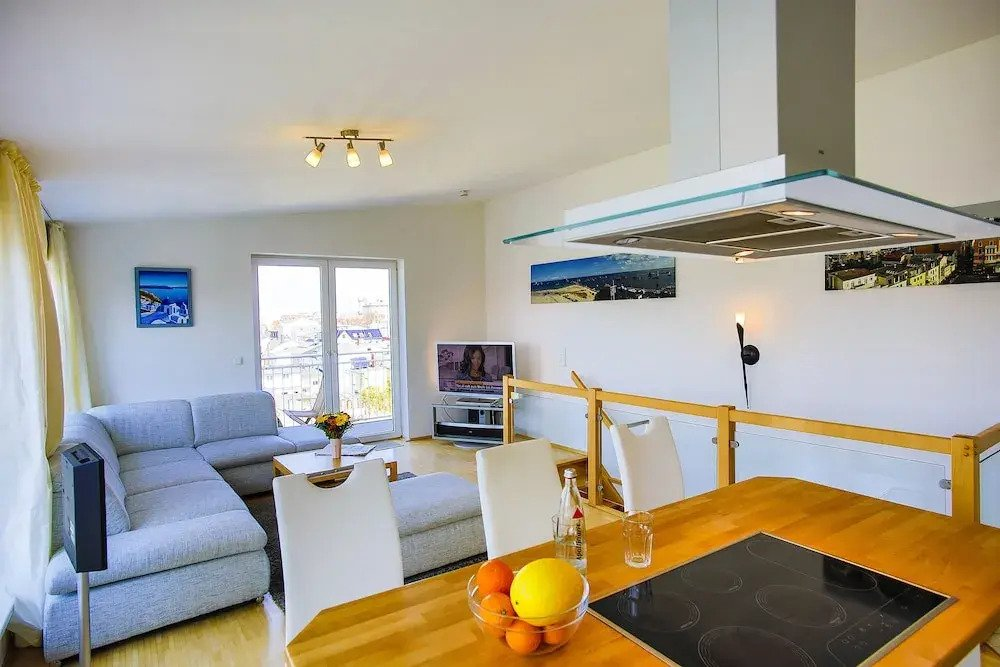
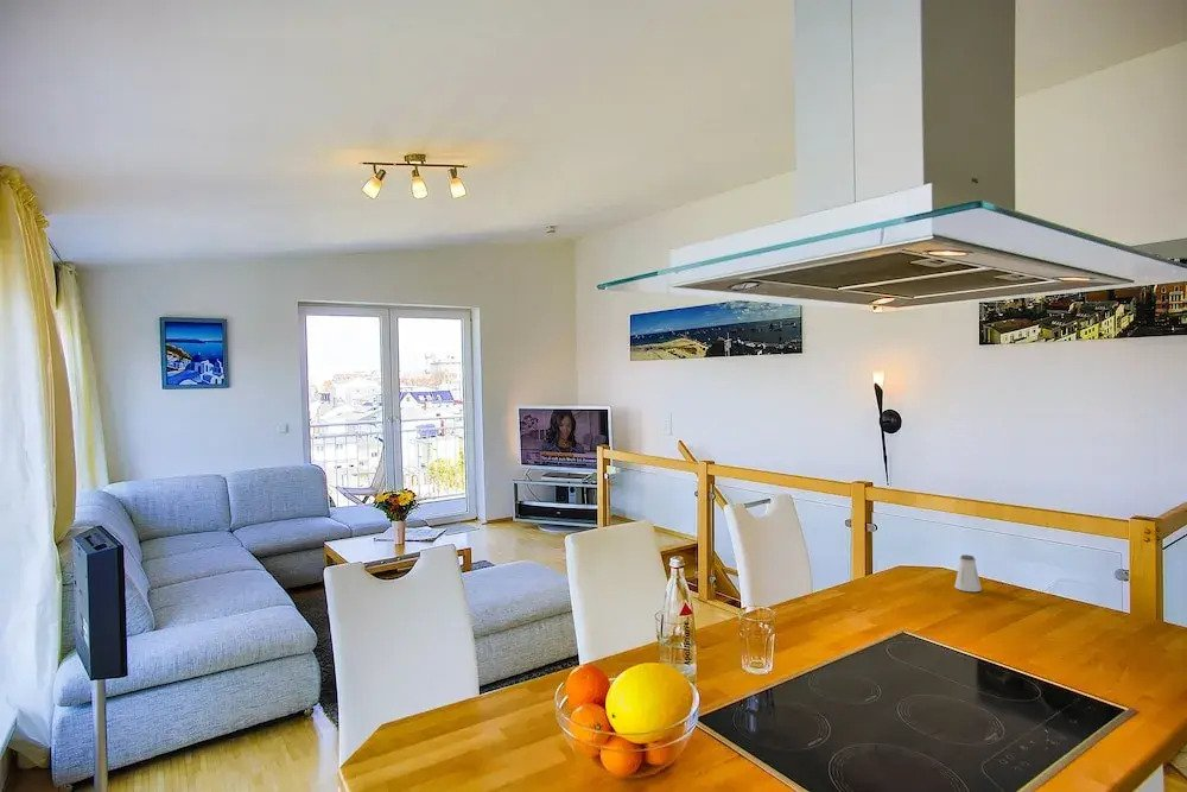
+ saltshaker [953,553,983,593]
